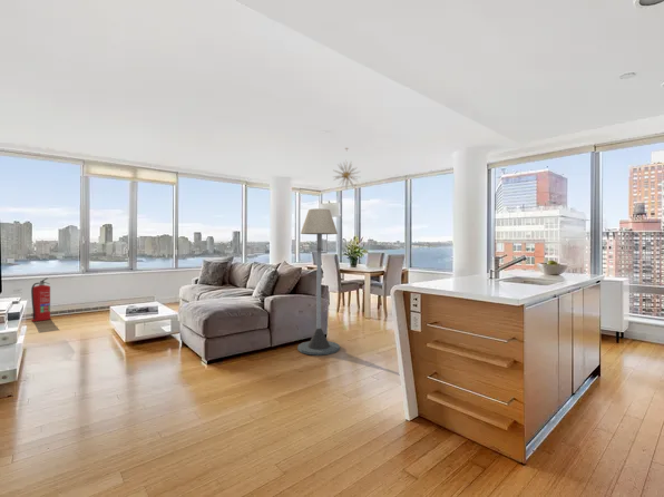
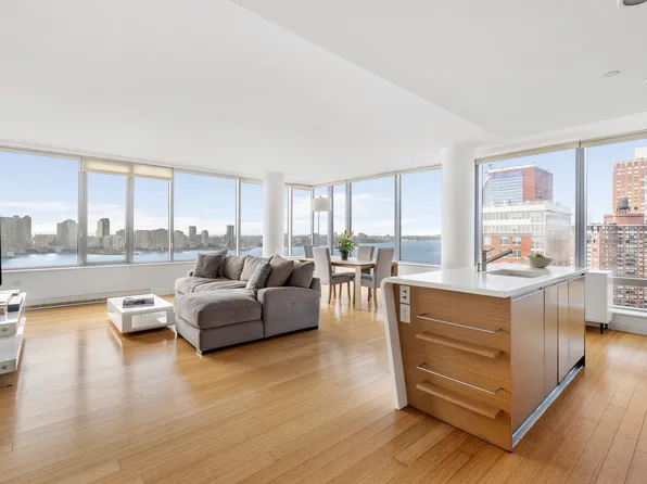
- chandelier [332,147,361,191]
- fire extinguisher [30,276,51,322]
- floor lamp [296,207,341,357]
